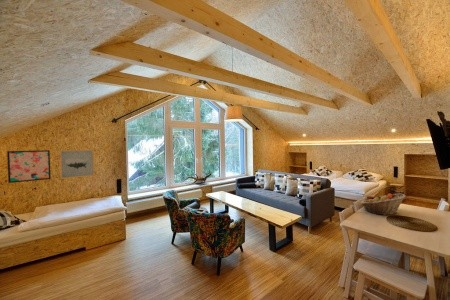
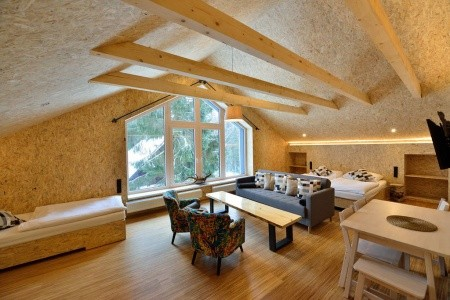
- wall art [6,149,52,184]
- wall art [59,149,95,180]
- fruit basket [360,193,407,216]
